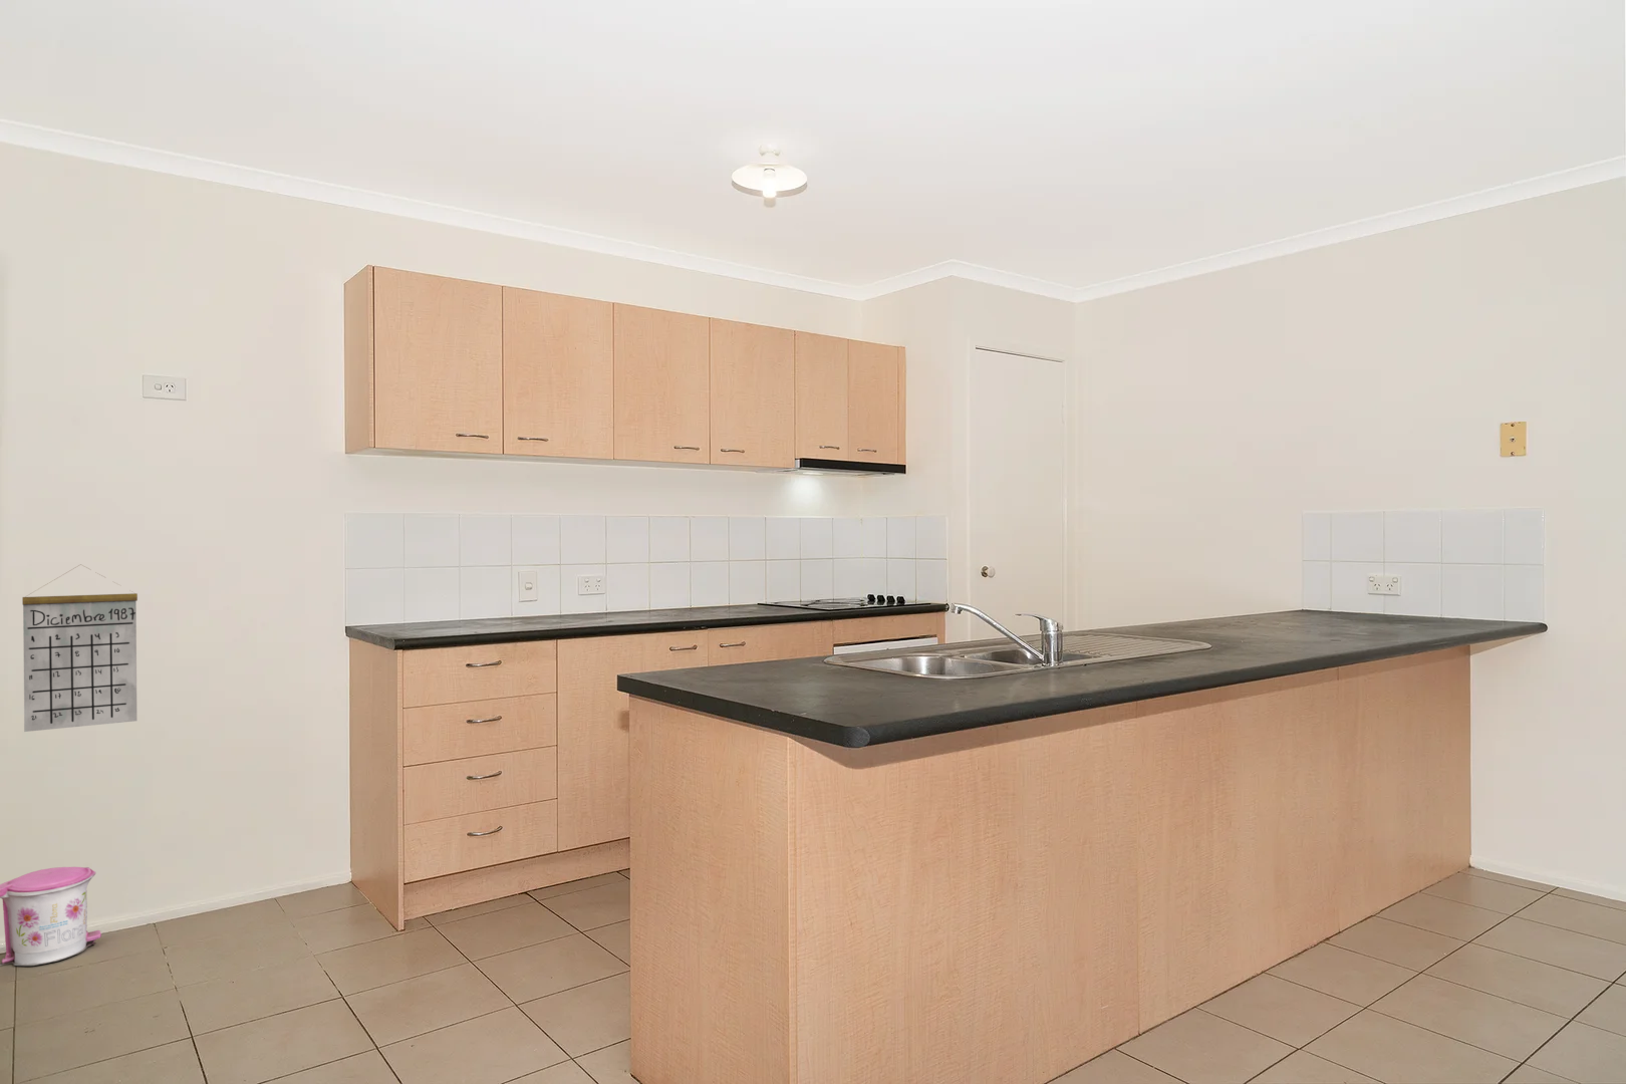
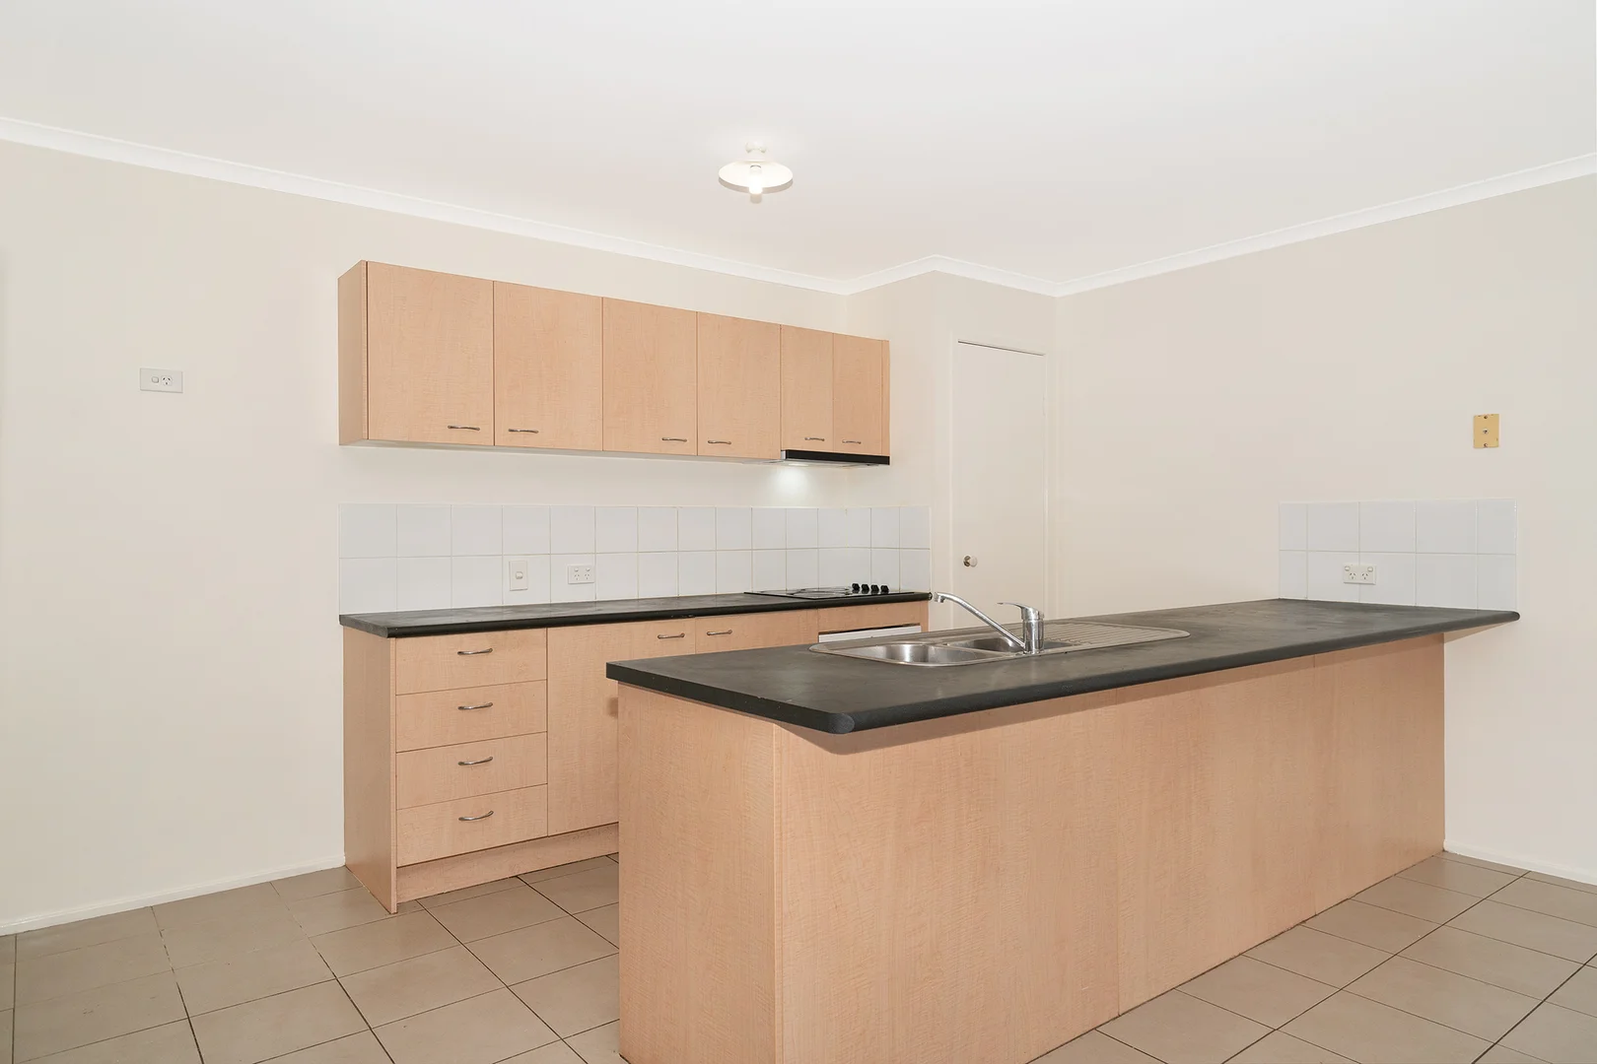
- trash can [0,866,103,967]
- calendar [21,563,138,733]
